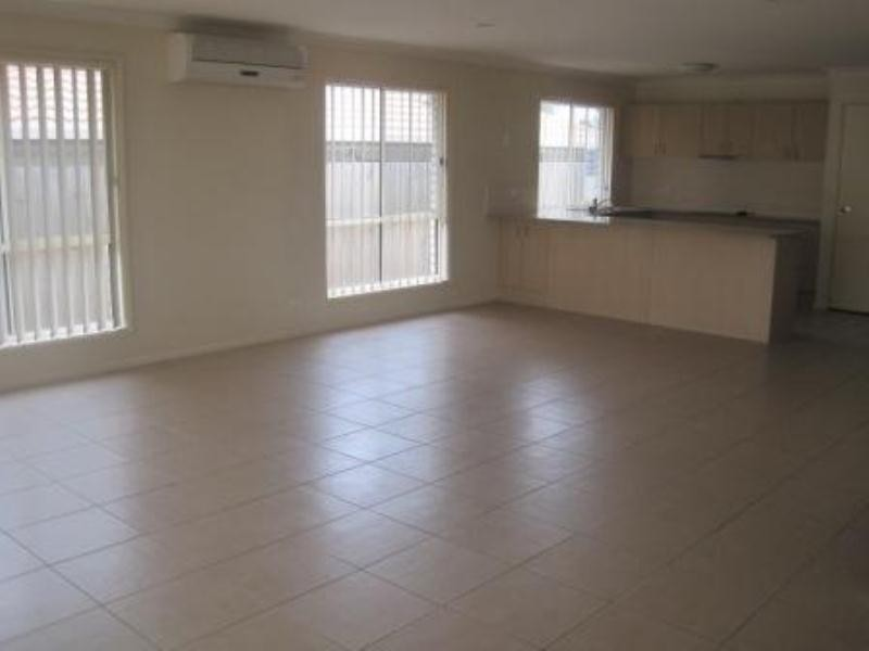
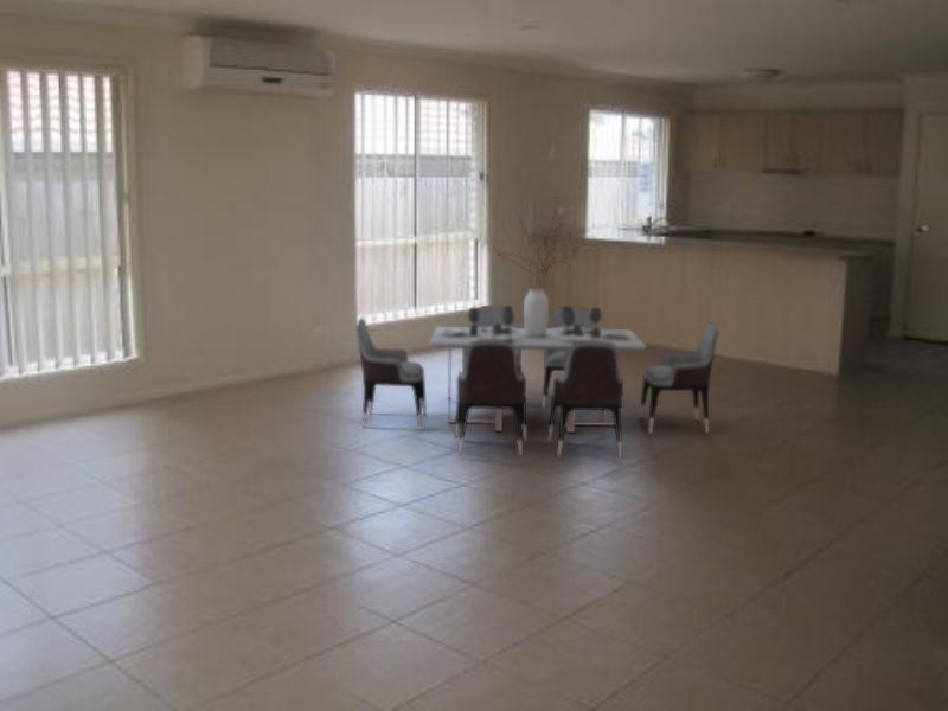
+ dining table [356,191,719,459]
